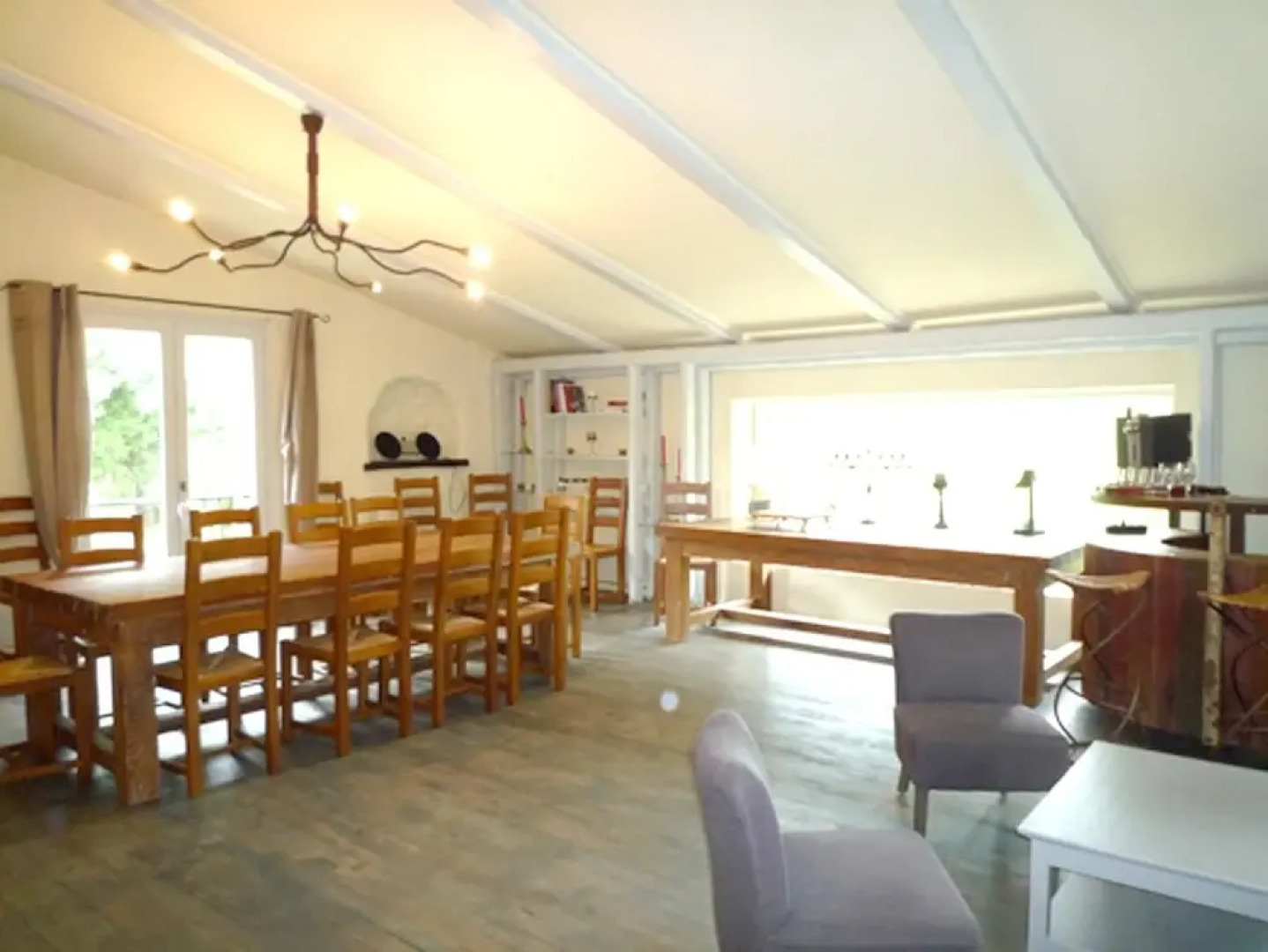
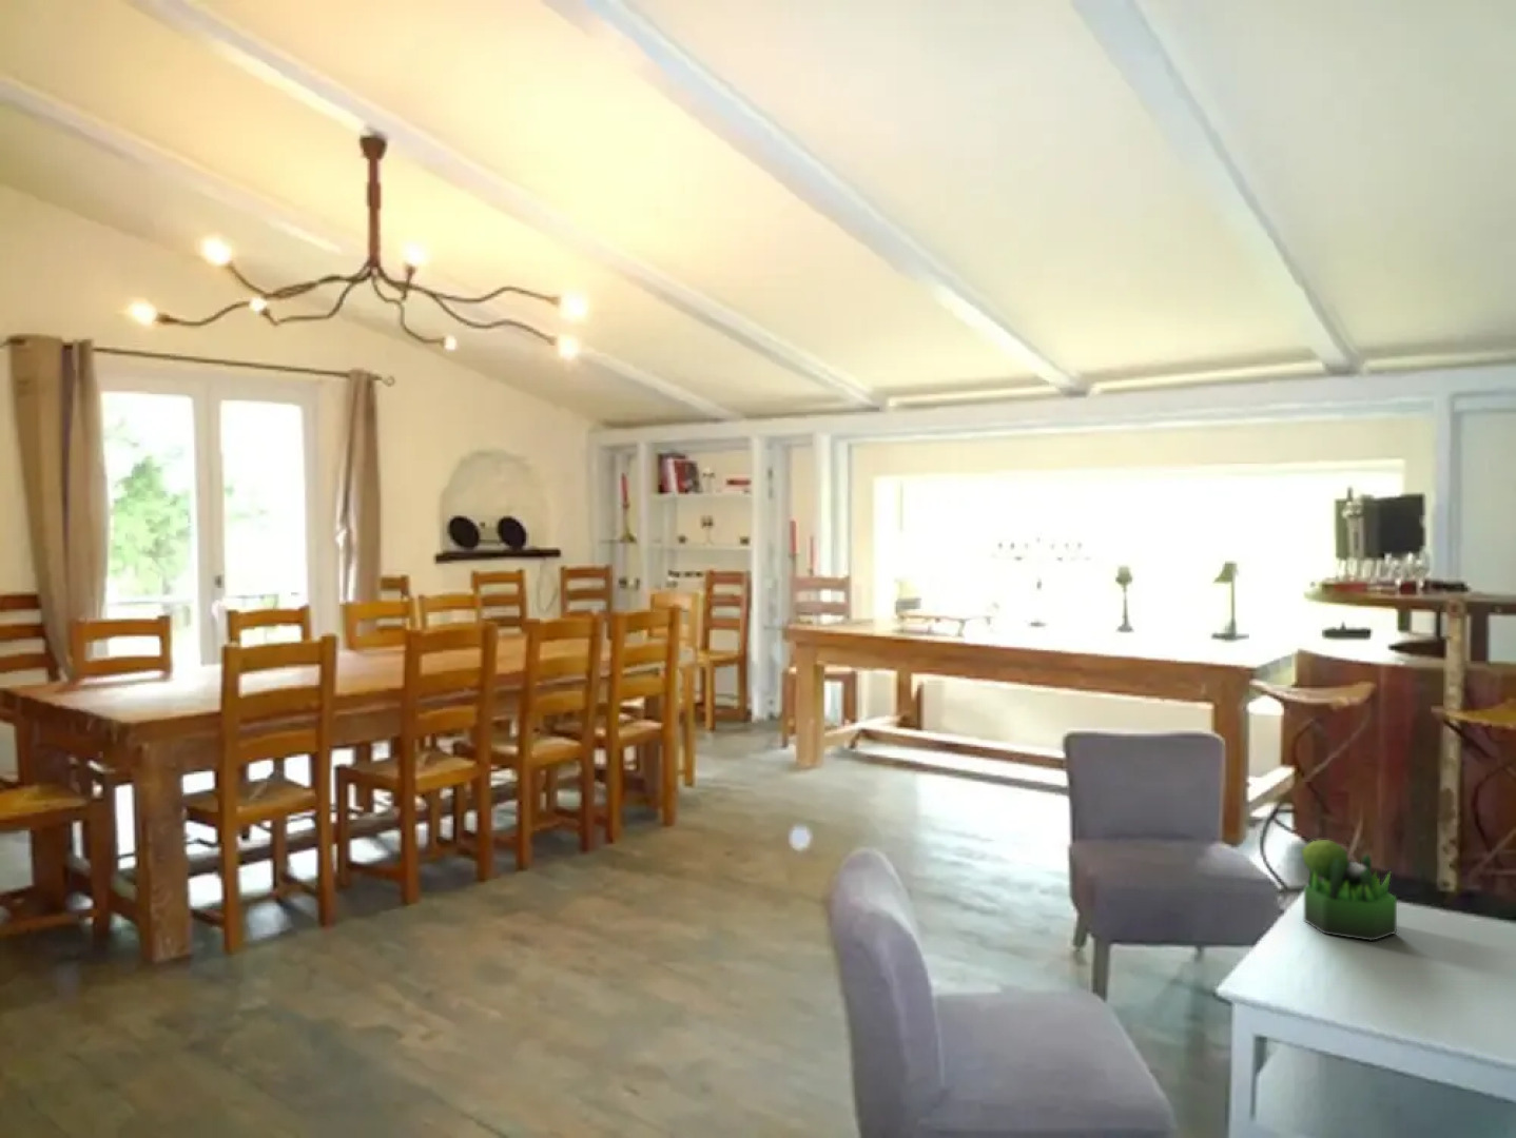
+ plant [1300,839,1398,942]
